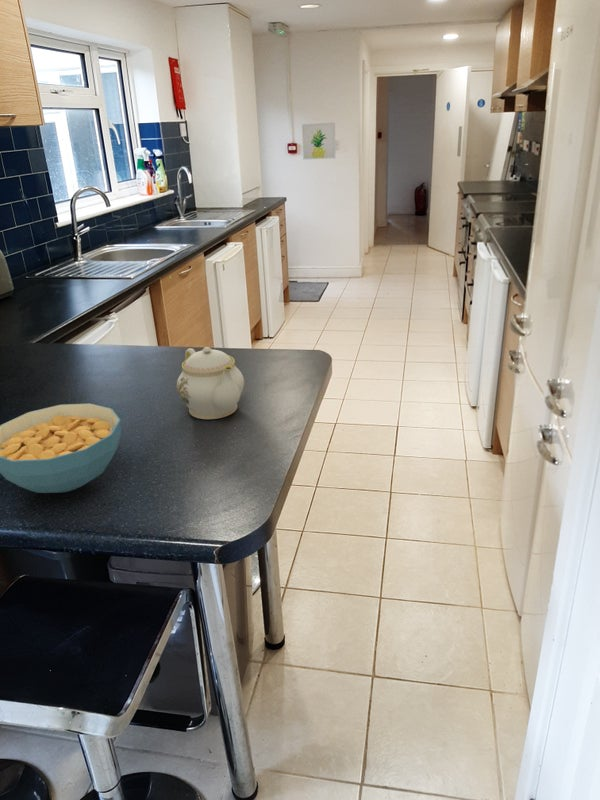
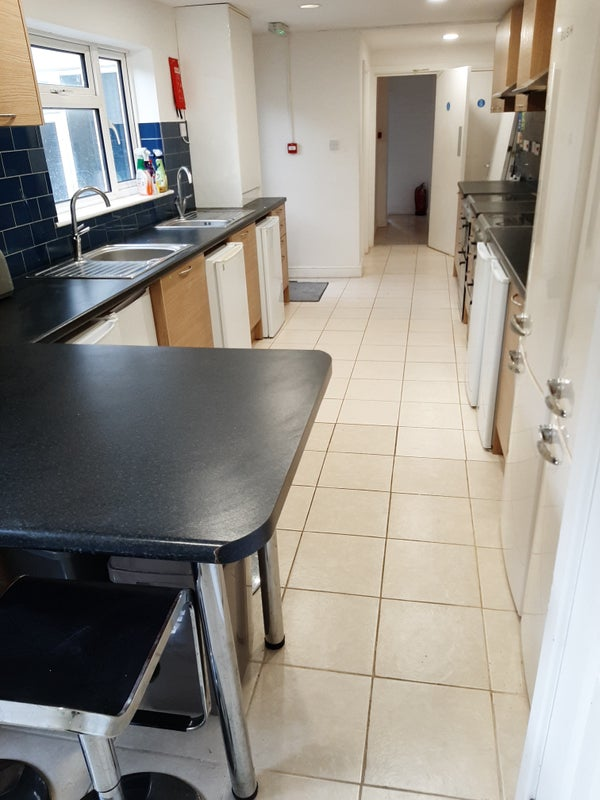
- wall art [301,122,336,161]
- teapot [176,346,245,420]
- cereal bowl [0,402,122,494]
